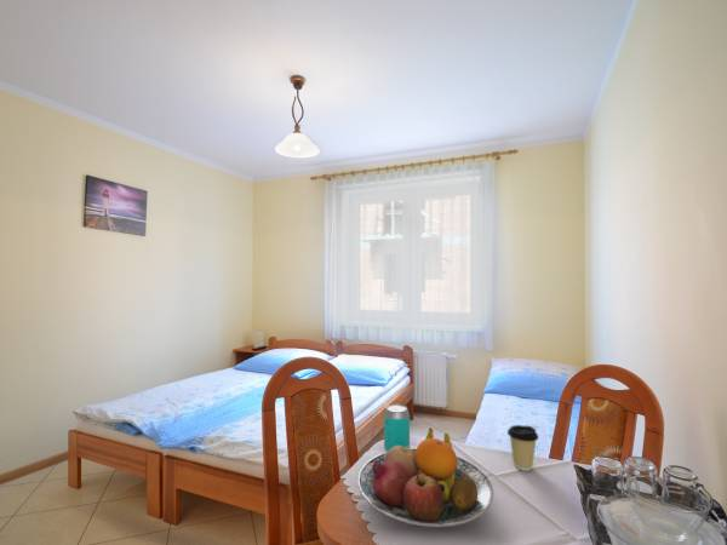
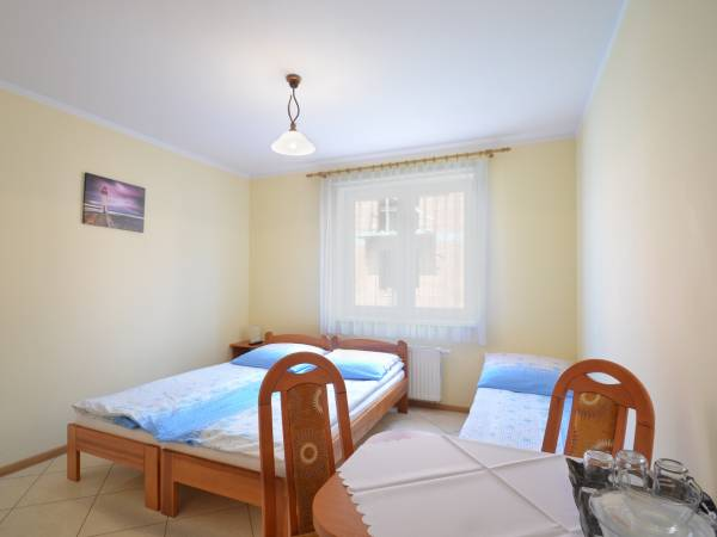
- beverage can [383,403,411,452]
- fruit bowl [356,426,494,528]
- coffee cup [506,424,539,472]
